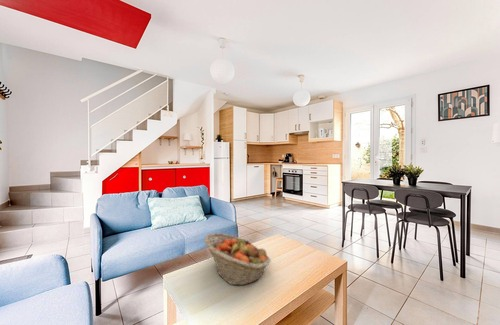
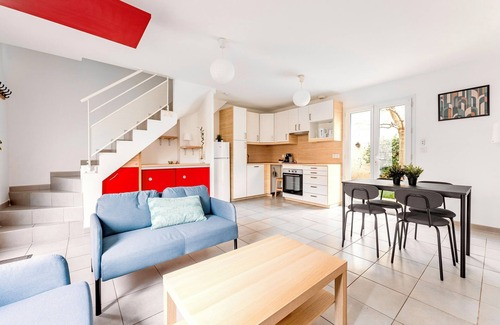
- fruit basket [203,232,272,286]
